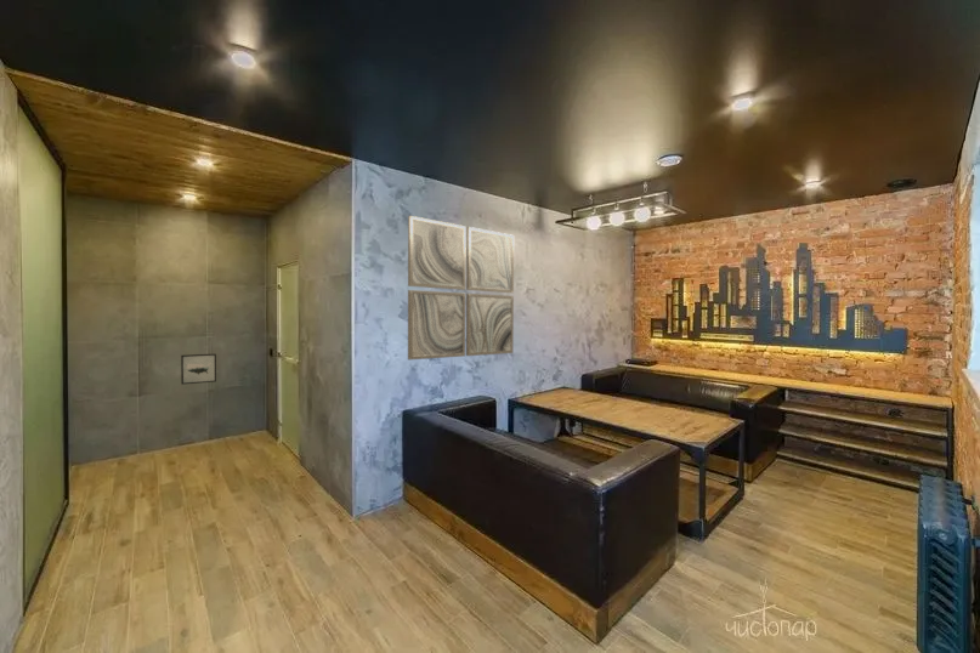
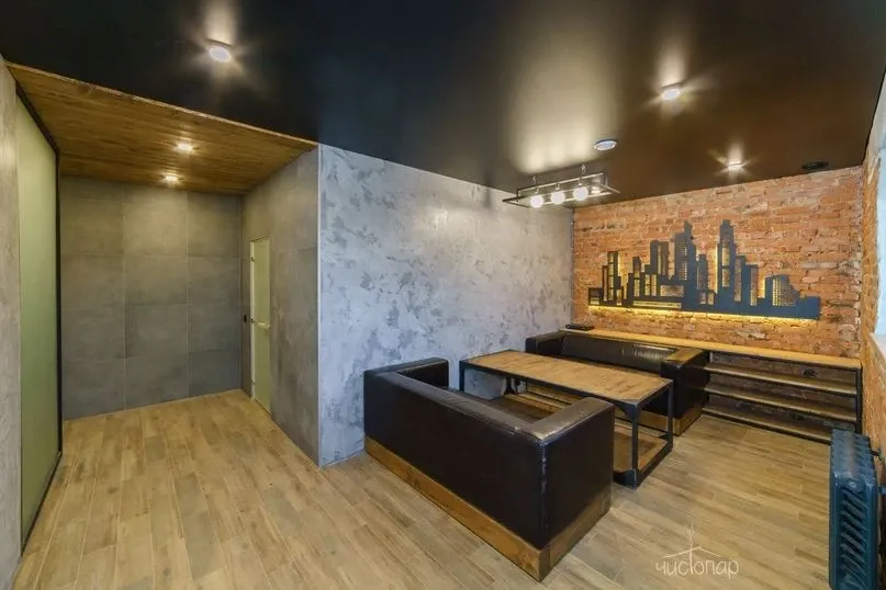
- wall art [180,353,217,386]
- wall art [407,215,515,360]
